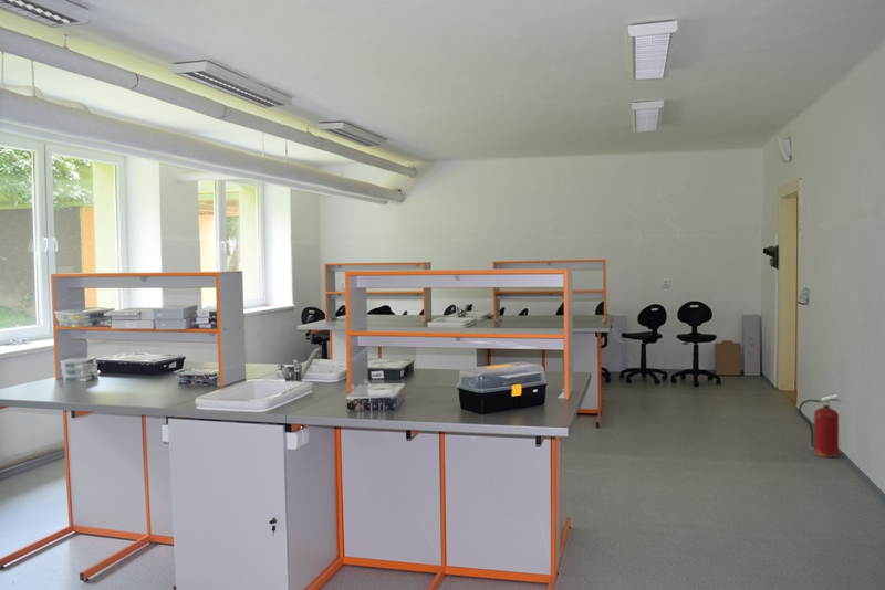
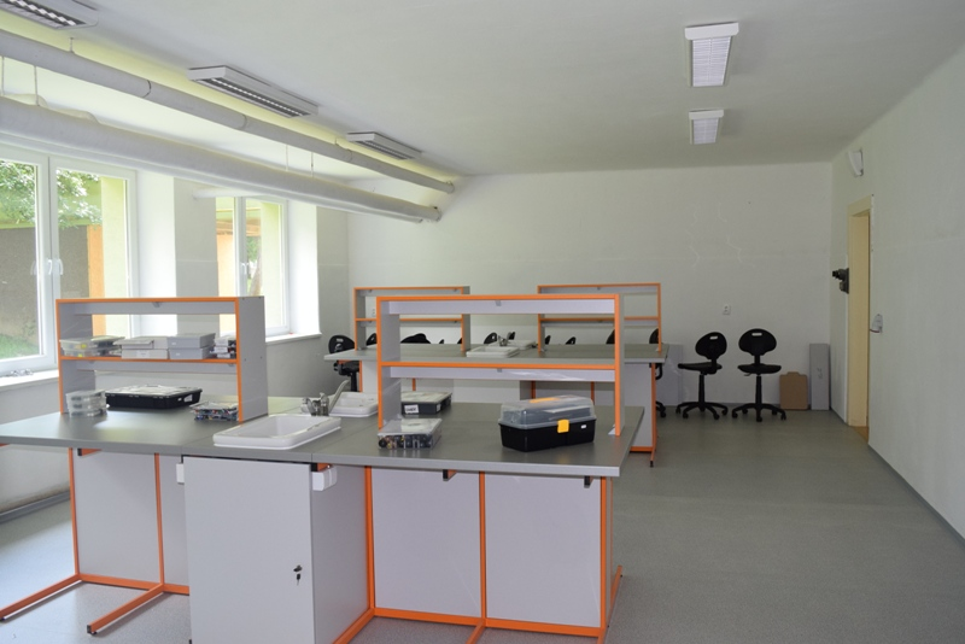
- fire extinguisher [798,393,842,459]
